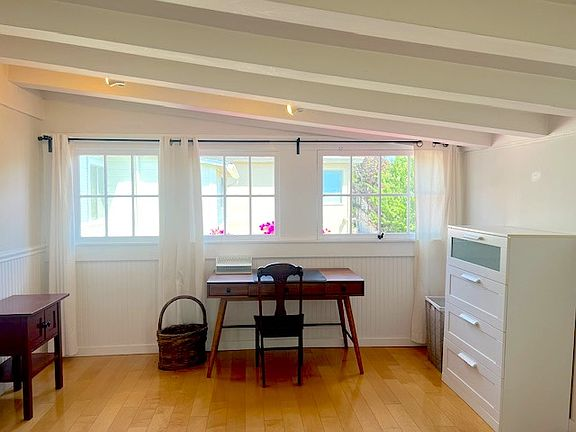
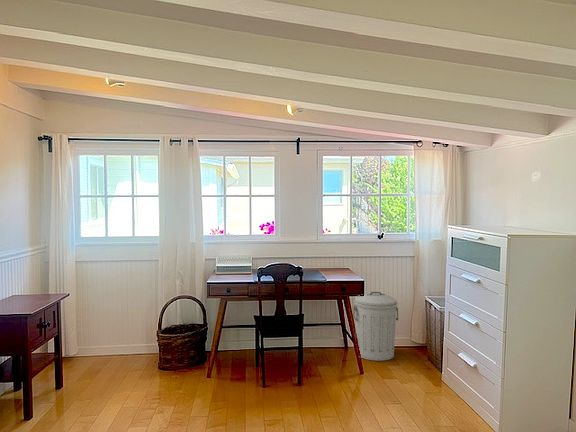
+ trash can [352,291,399,362]
